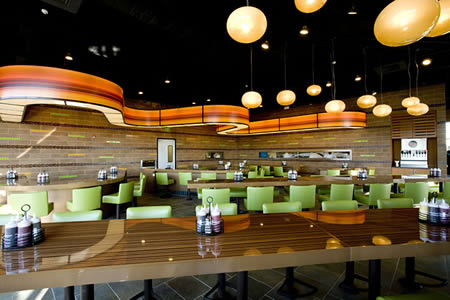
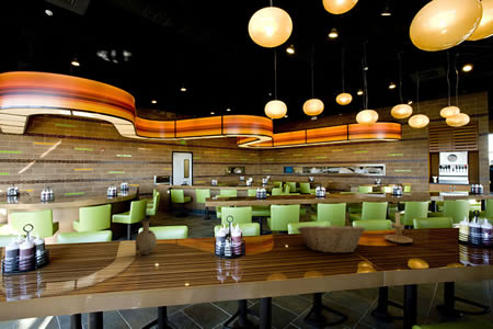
+ fruit basket [296,222,367,254]
+ vase [135,217,158,256]
+ candle holder [383,212,414,245]
